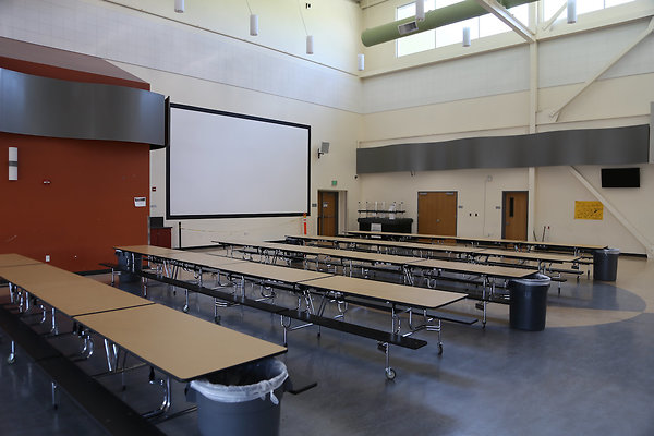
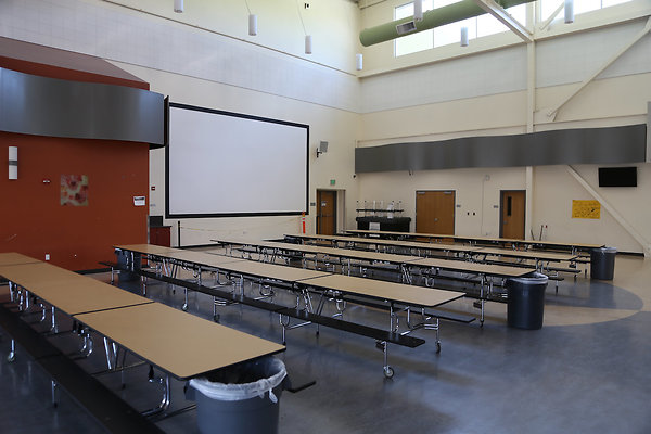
+ wall art [60,174,89,207]
